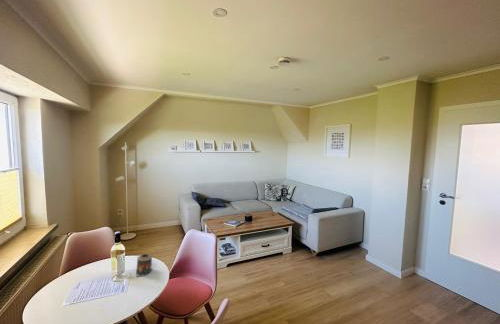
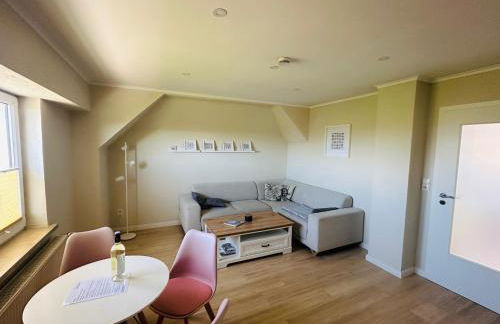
- candle [135,253,153,278]
